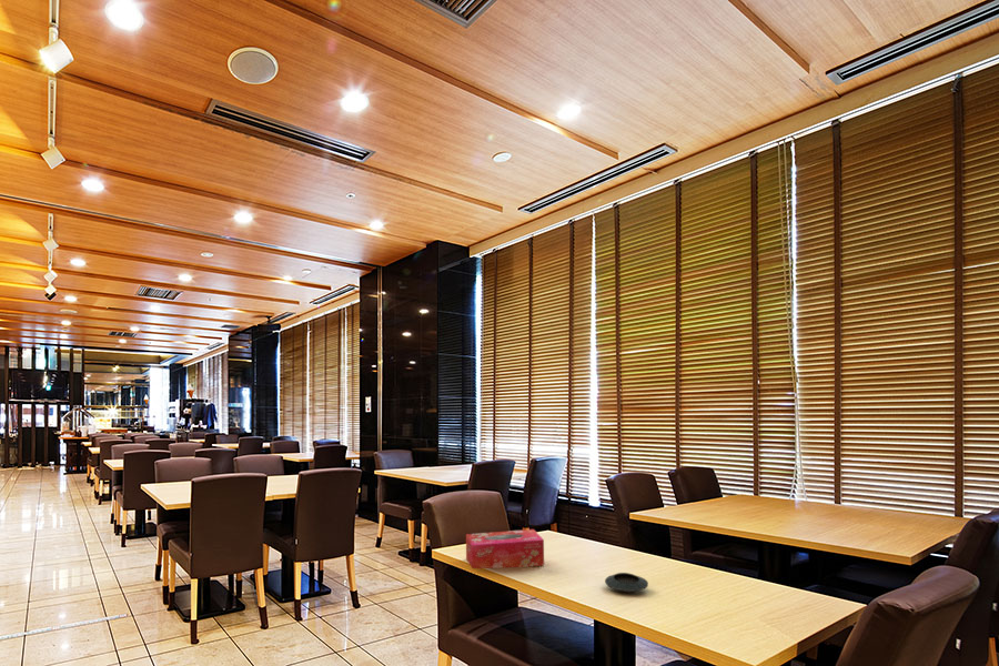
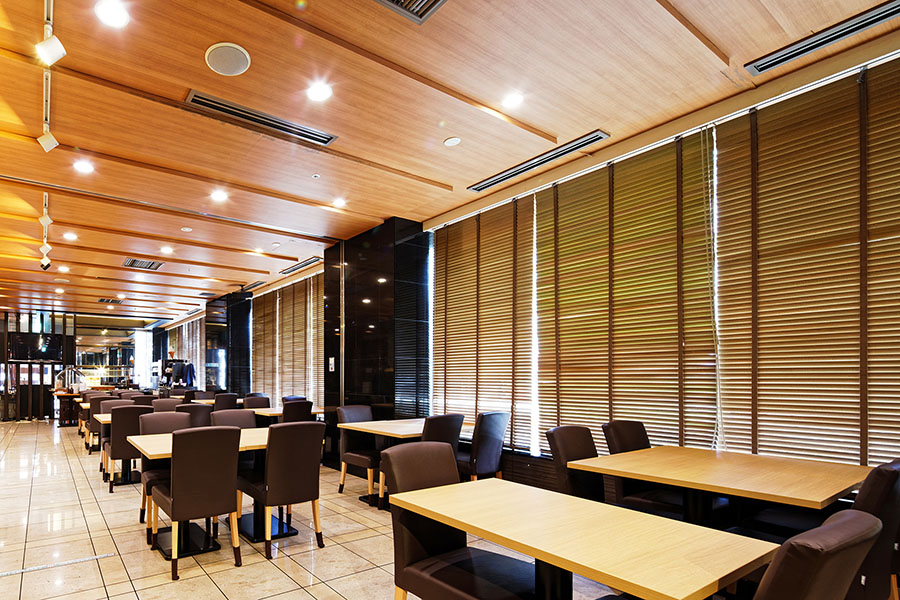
- saucer [604,572,649,593]
- tissue box [465,528,545,569]
